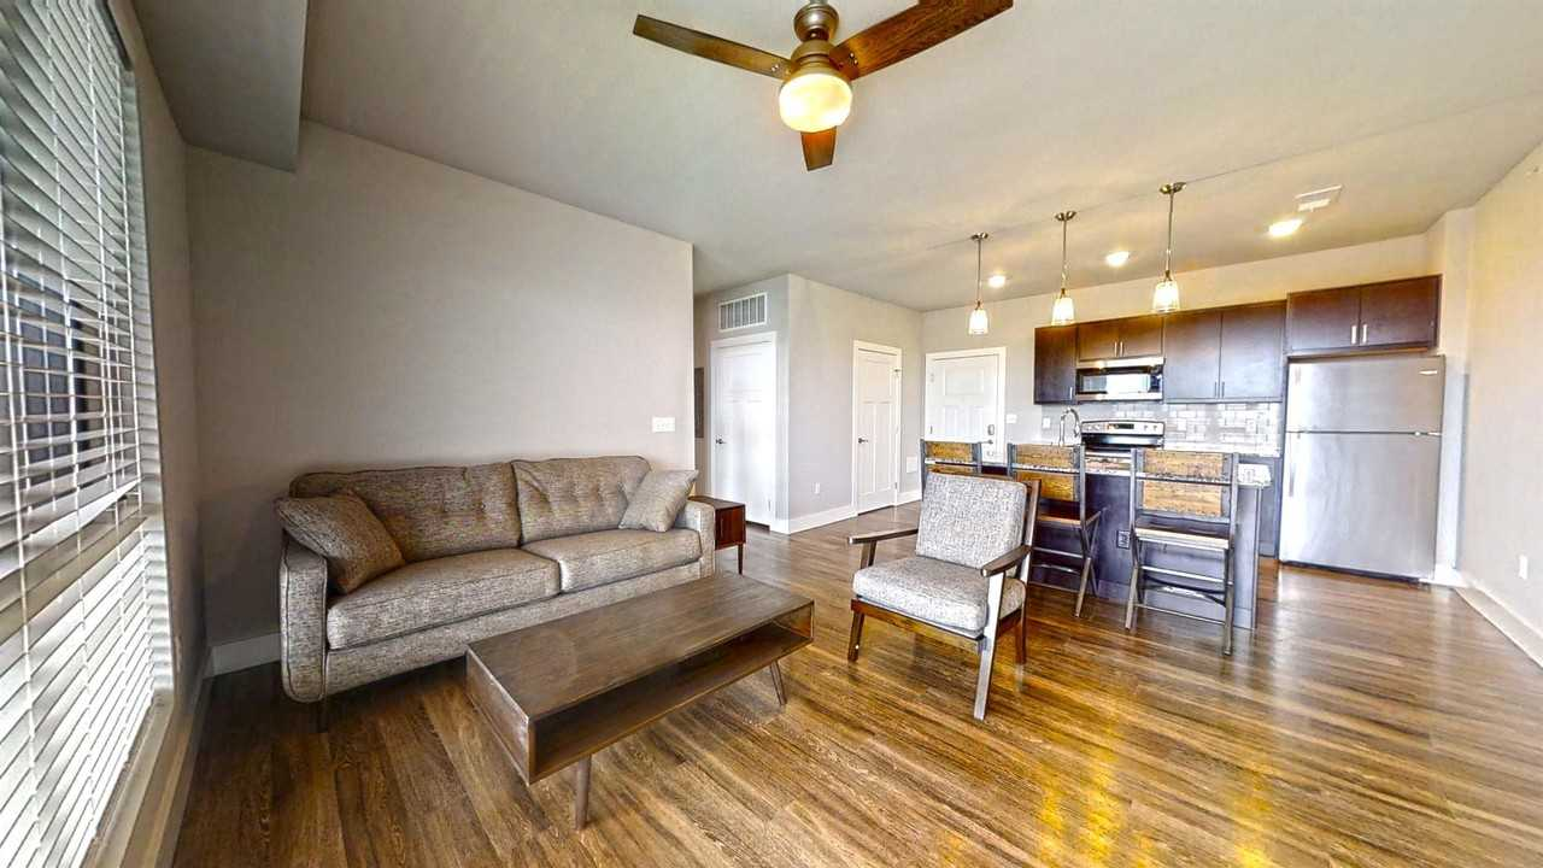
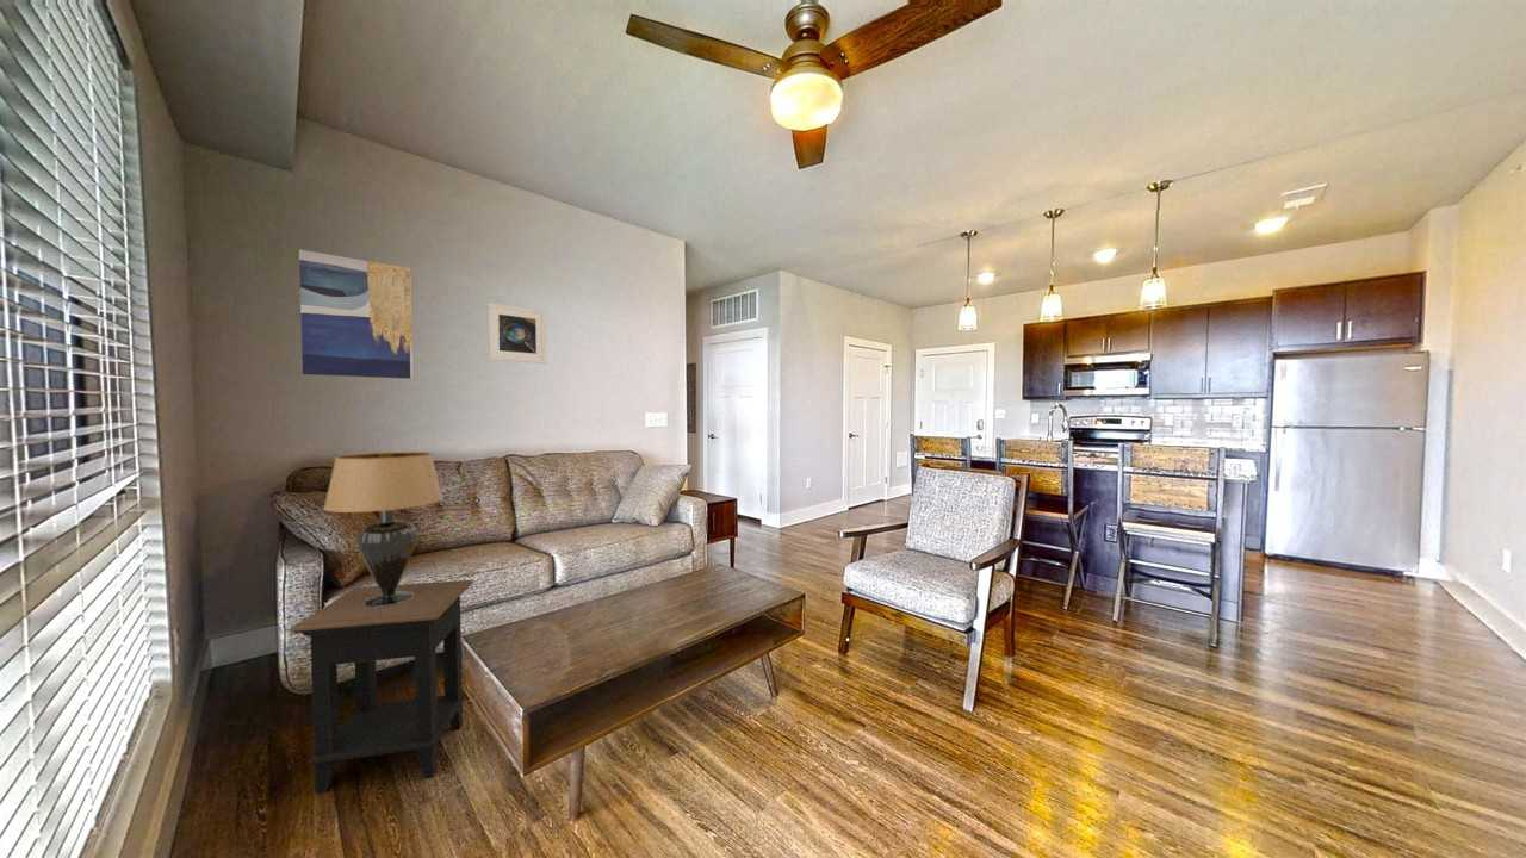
+ wall art [298,249,414,380]
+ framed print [486,301,547,365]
+ side table [289,579,474,795]
+ table lamp [322,450,445,608]
